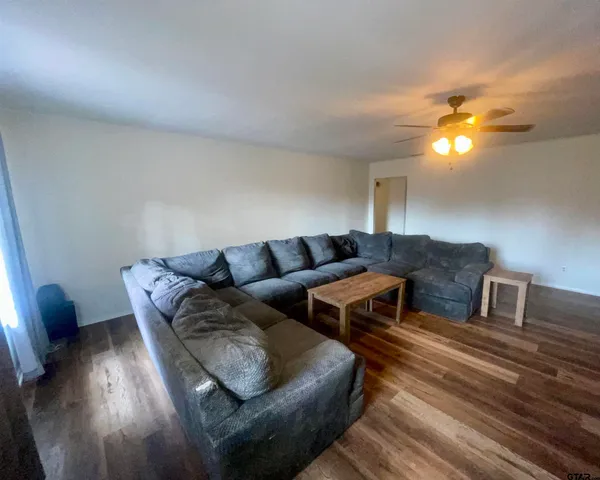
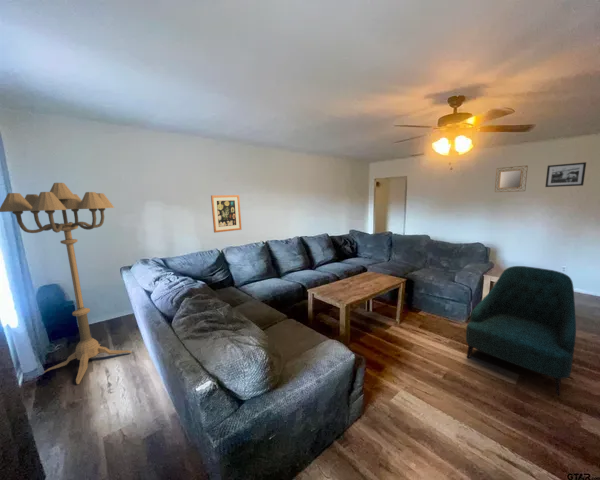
+ picture frame [544,161,587,188]
+ wall art [210,194,243,234]
+ home mirror [494,165,529,193]
+ armchair [465,265,577,397]
+ floor lamp [0,182,132,385]
